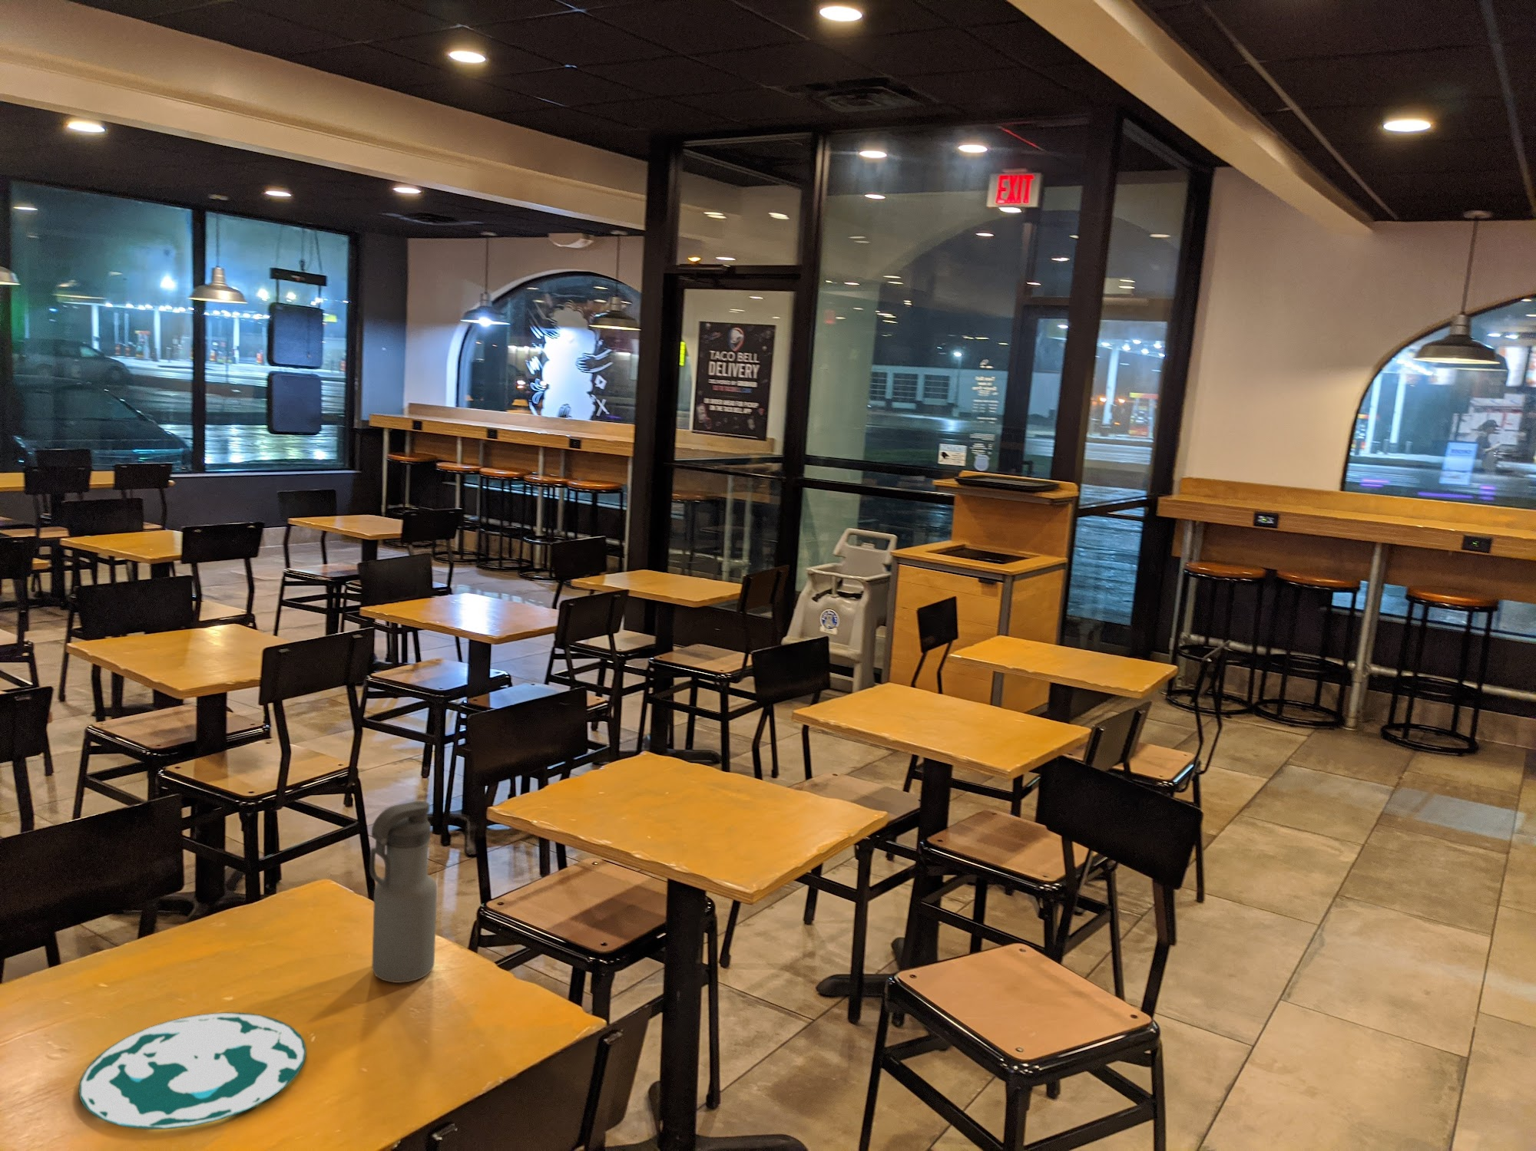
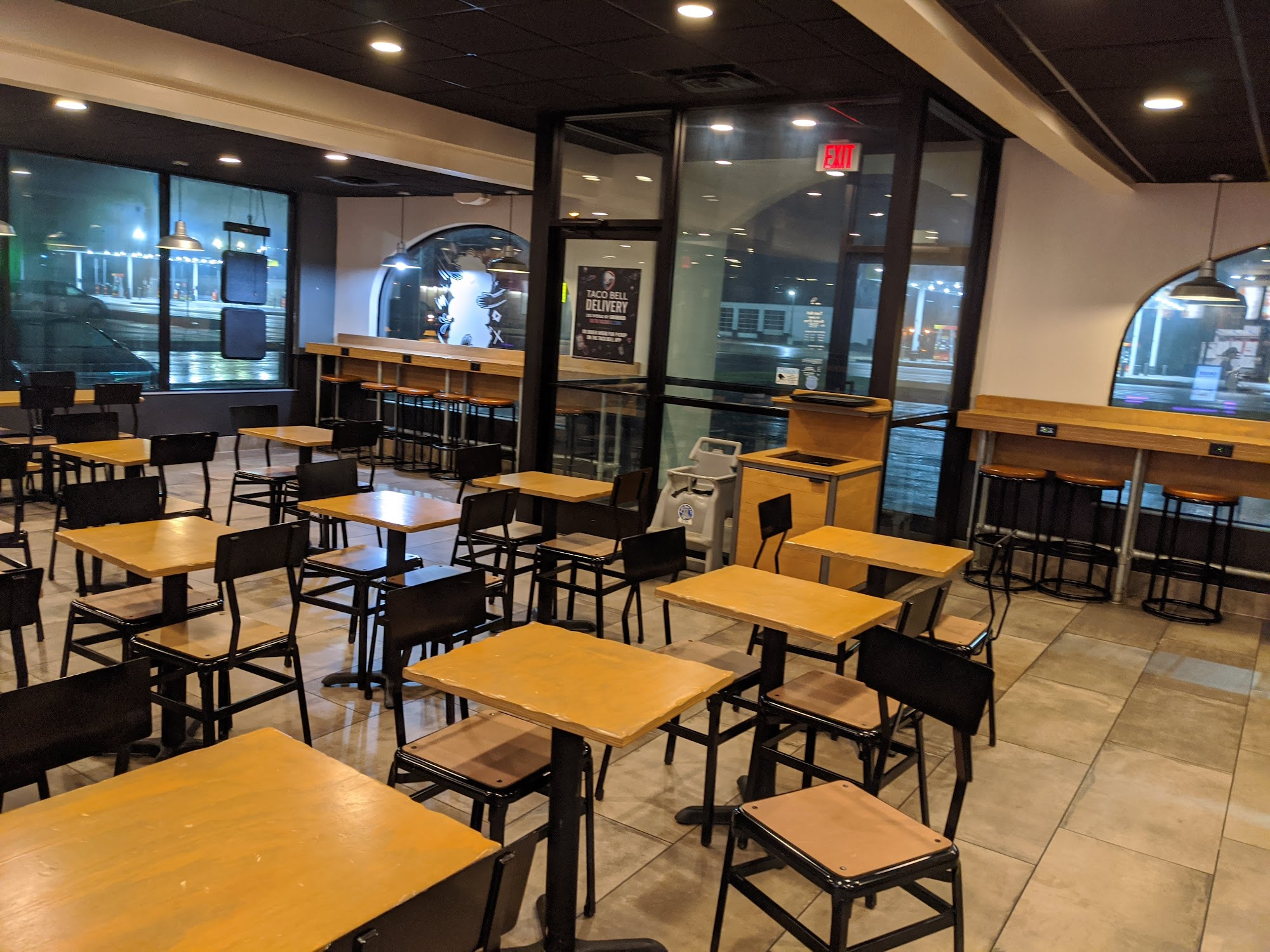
- water bottle [369,800,438,984]
- plate [79,1012,307,1130]
